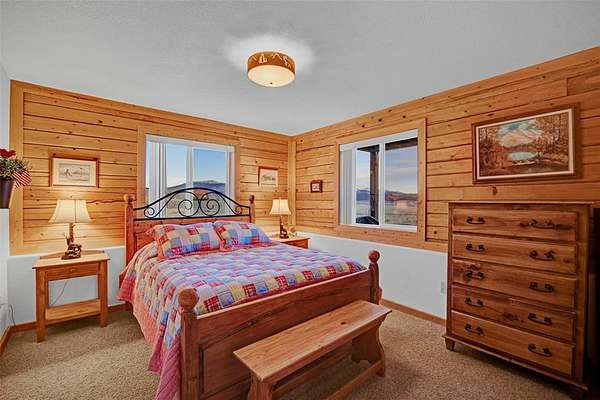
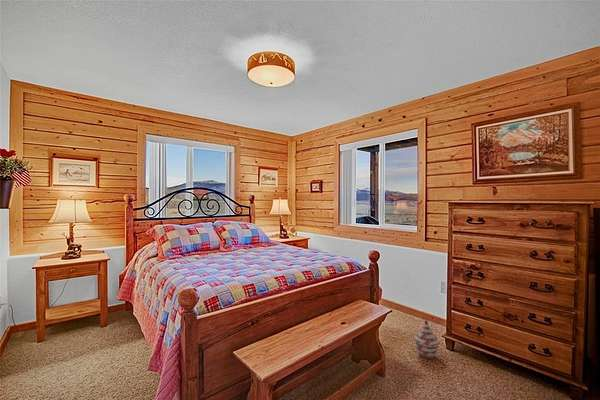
+ woven basket [413,319,441,359]
